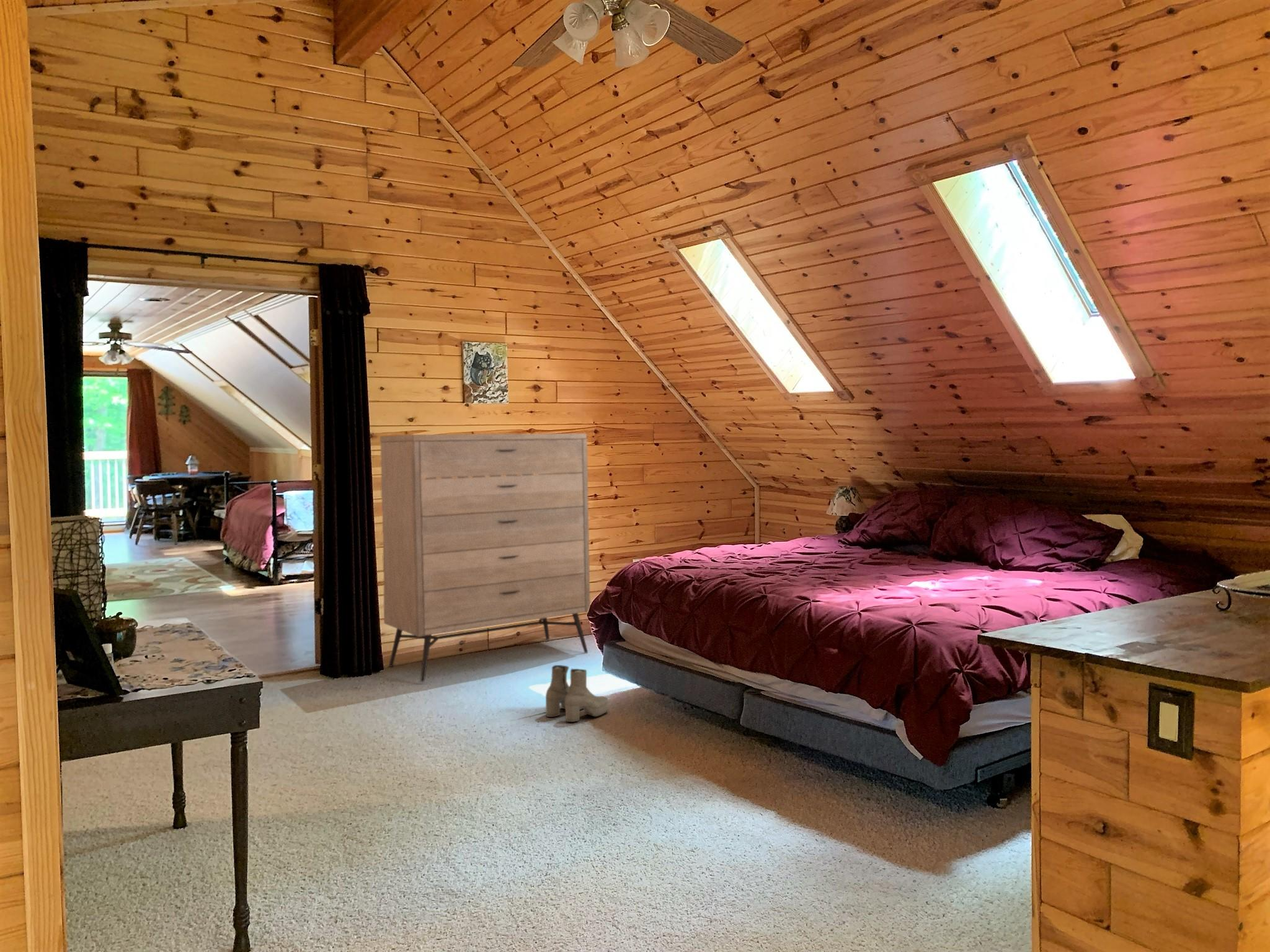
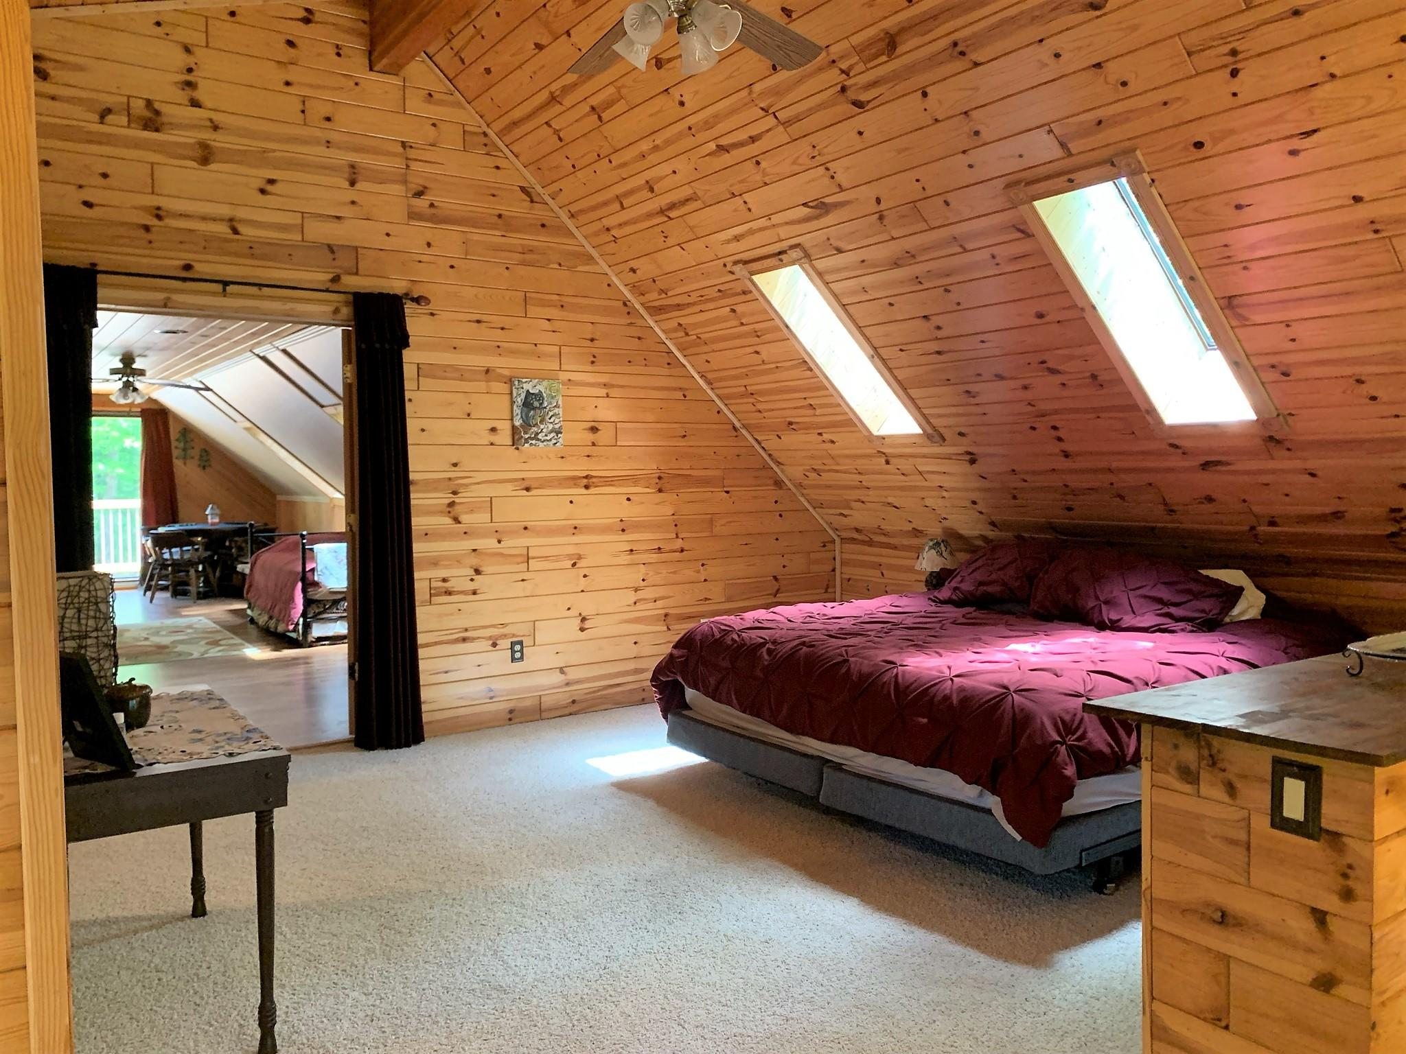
- dresser [380,433,591,682]
- boots [545,664,610,723]
